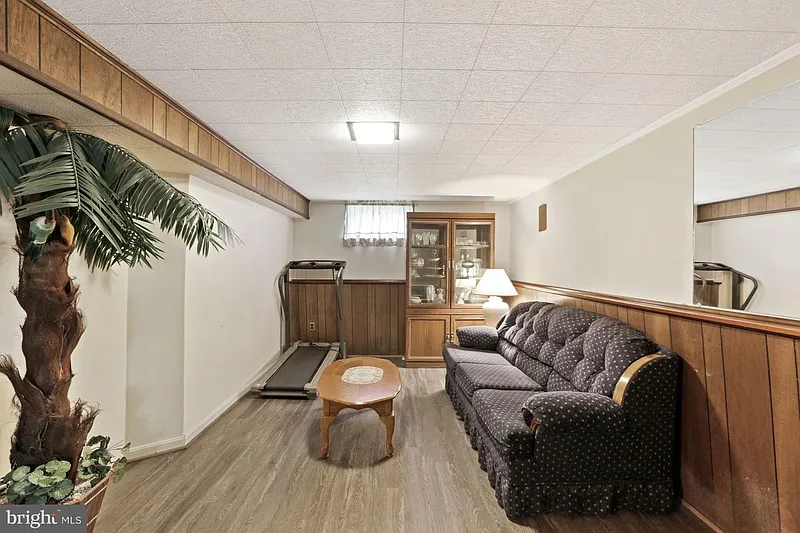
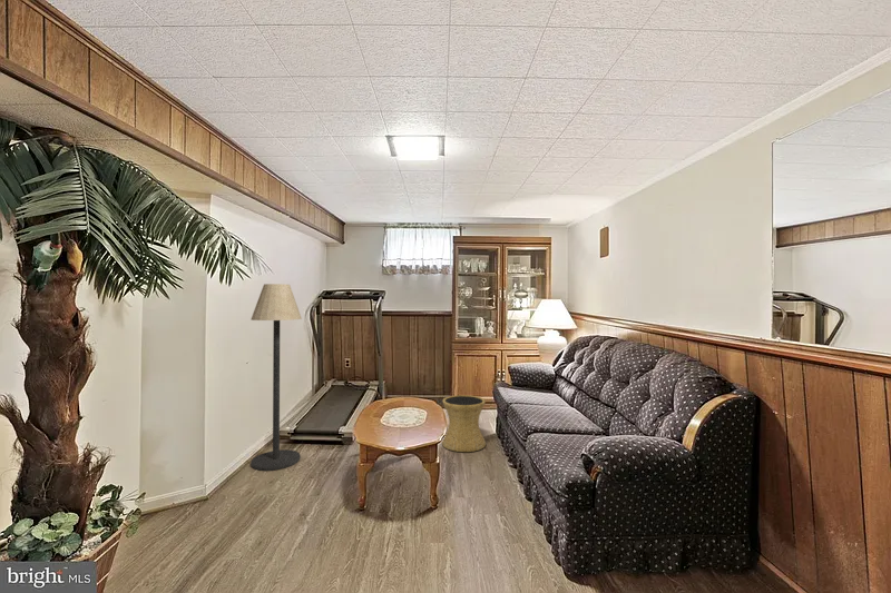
+ floor lamp [249,283,303,472]
+ side table [441,394,487,453]
